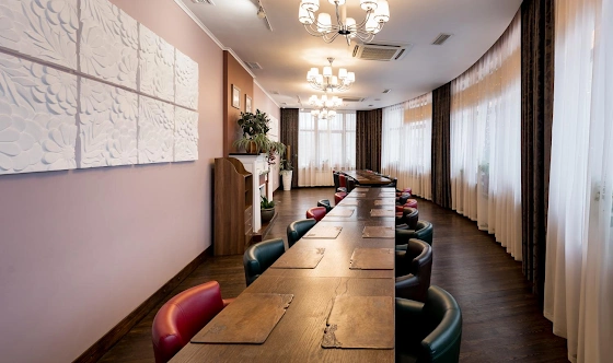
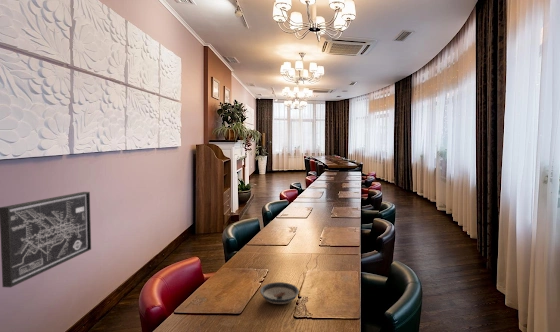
+ wall art [0,191,92,288]
+ saucer [259,281,300,305]
